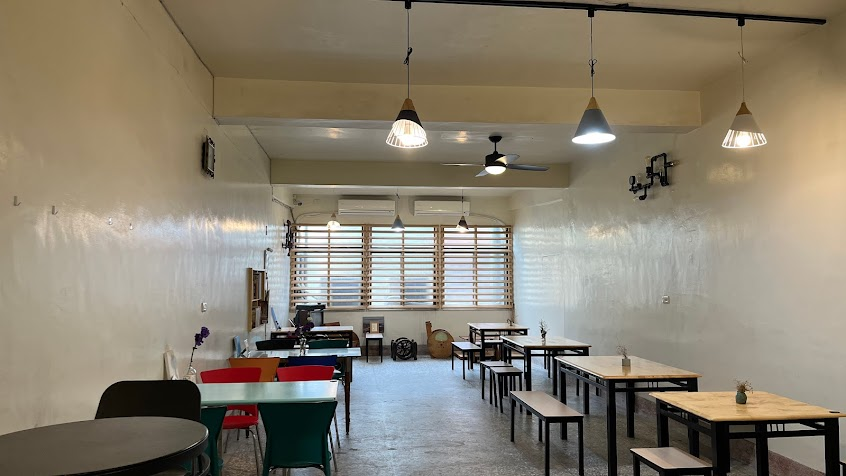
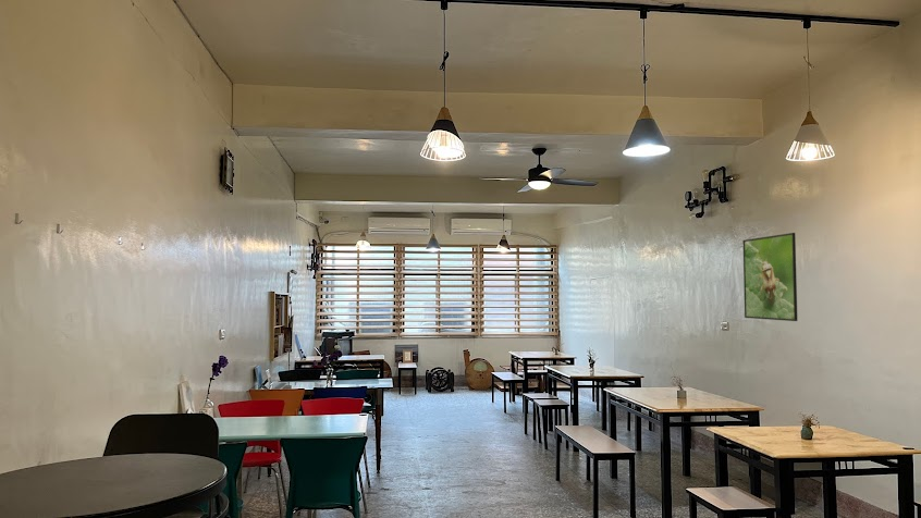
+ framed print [742,232,798,322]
